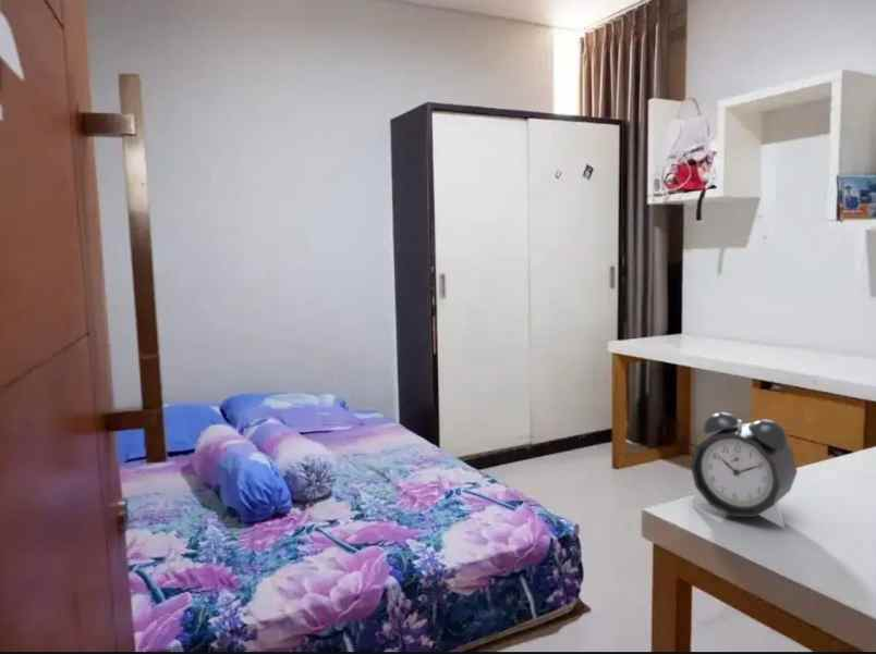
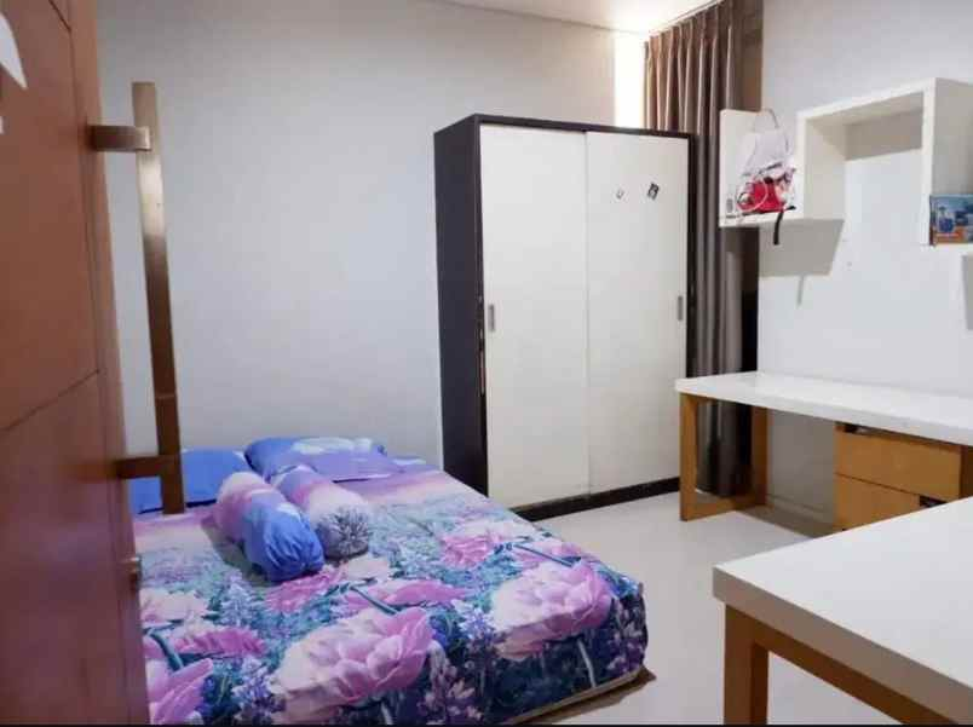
- alarm clock [690,411,799,529]
